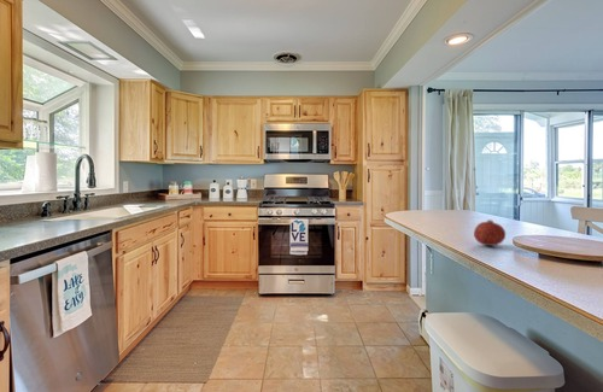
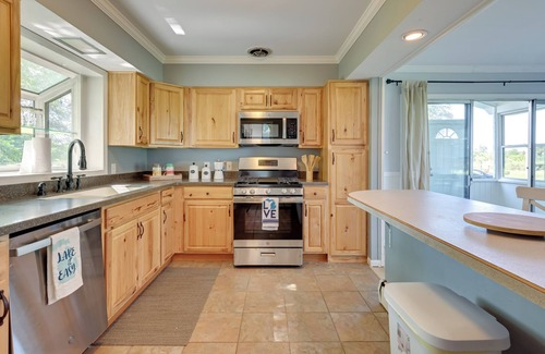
- fruit [473,218,507,247]
